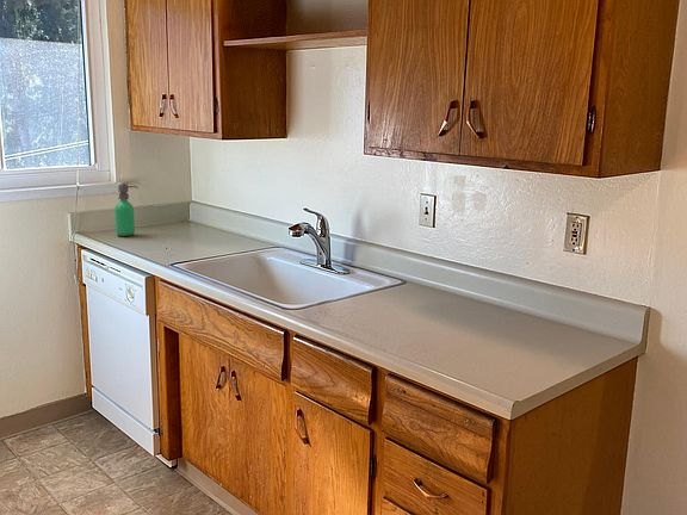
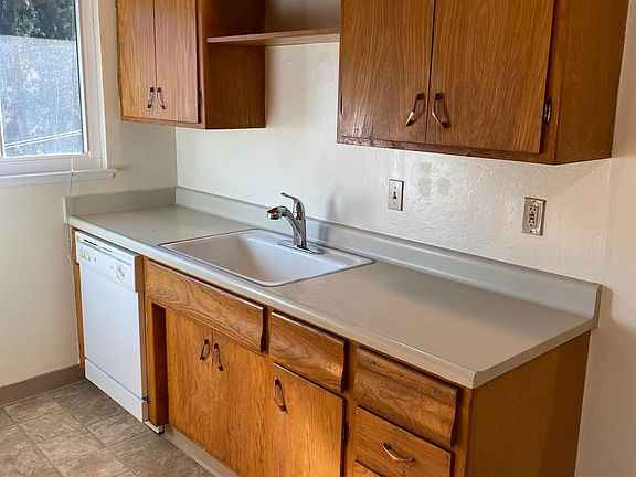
- soap dispenser [113,181,140,237]
